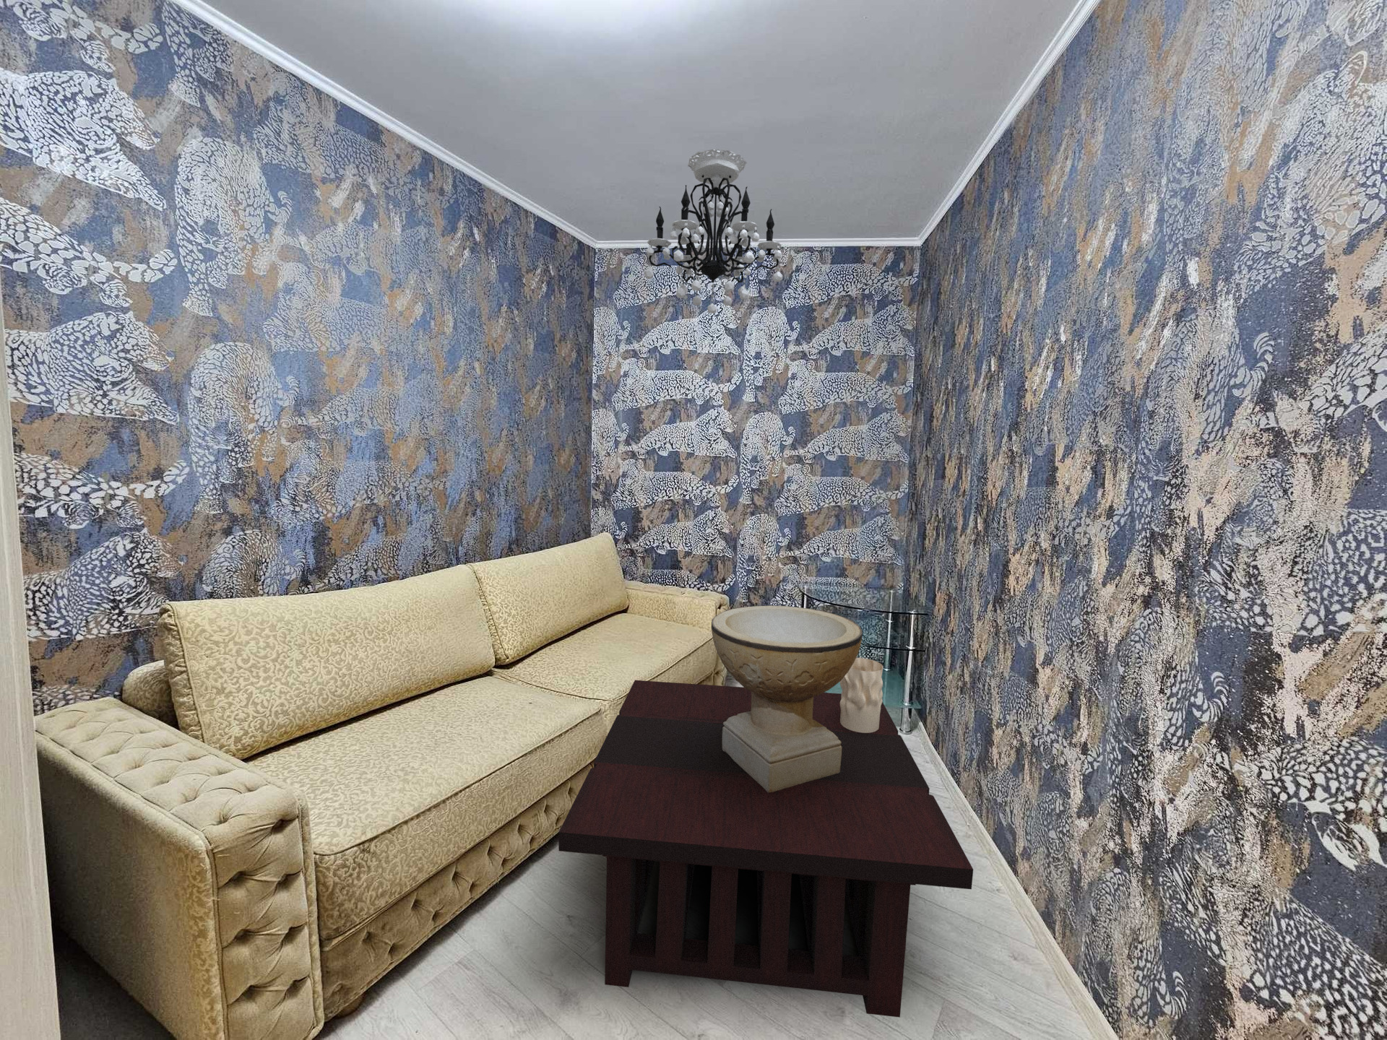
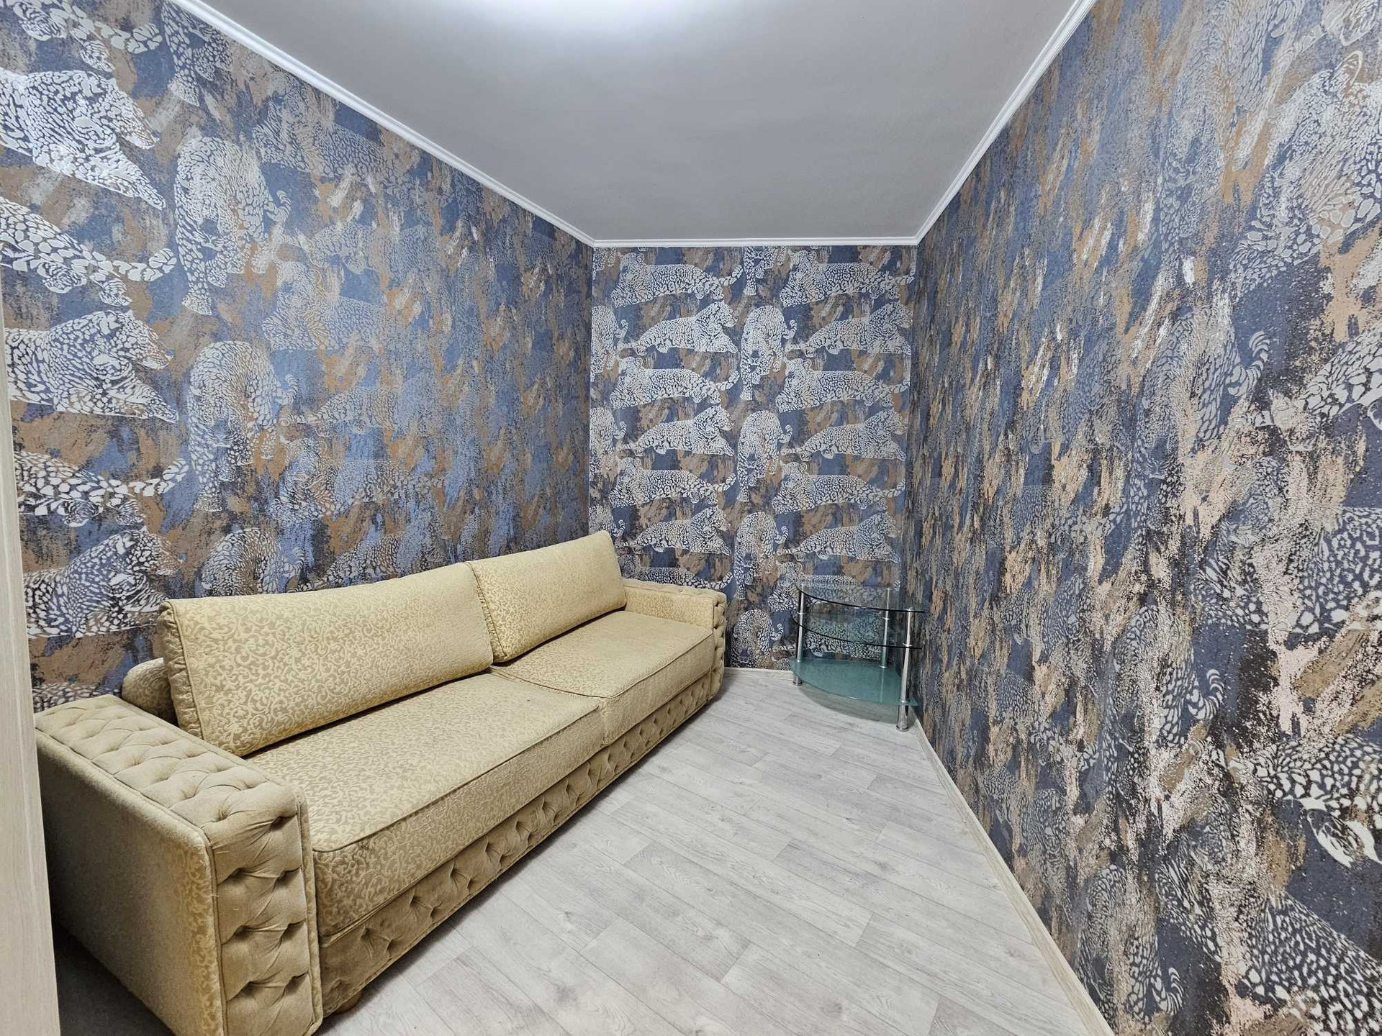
- coffee table [558,679,974,1018]
- decorative bowl [711,604,863,792]
- vase [840,658,885,733]
- chandelier [643,149,783,315]
